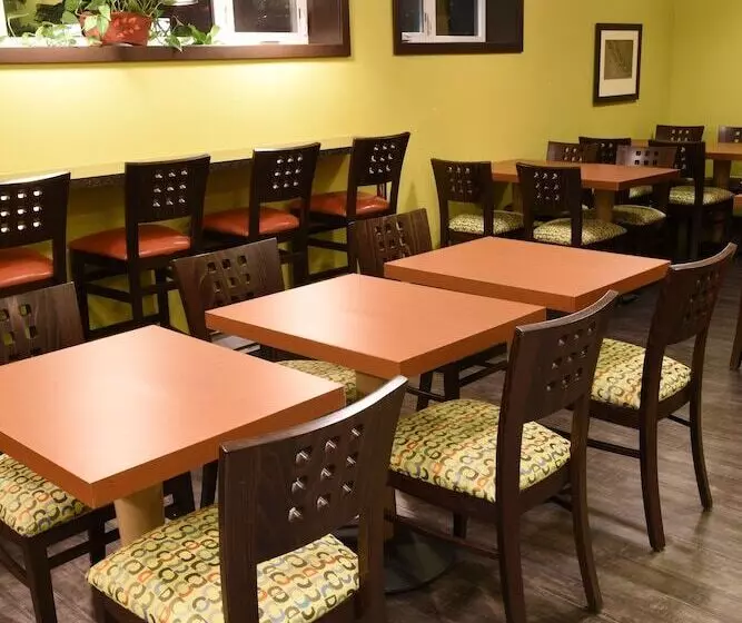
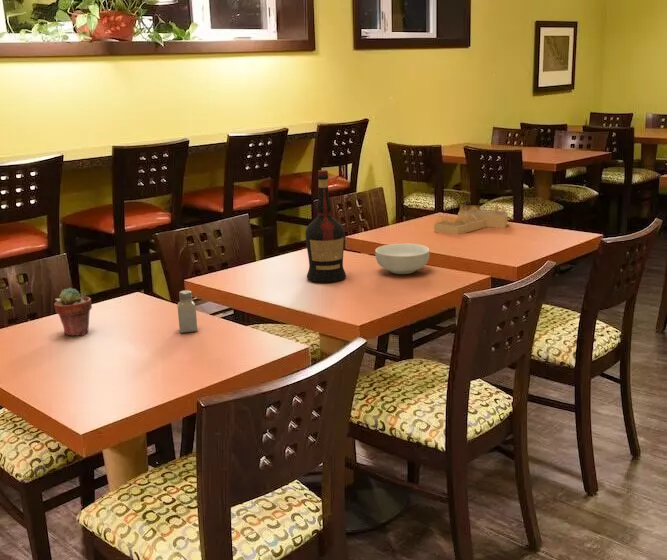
+ potted succulent [53,287,93,337]
+ saltshaker [177,289,198,334]
+ liquor [304,169,347,283]
+ cereal bowl [374,243,431,275]
+ house frame [433,202,509,235]
